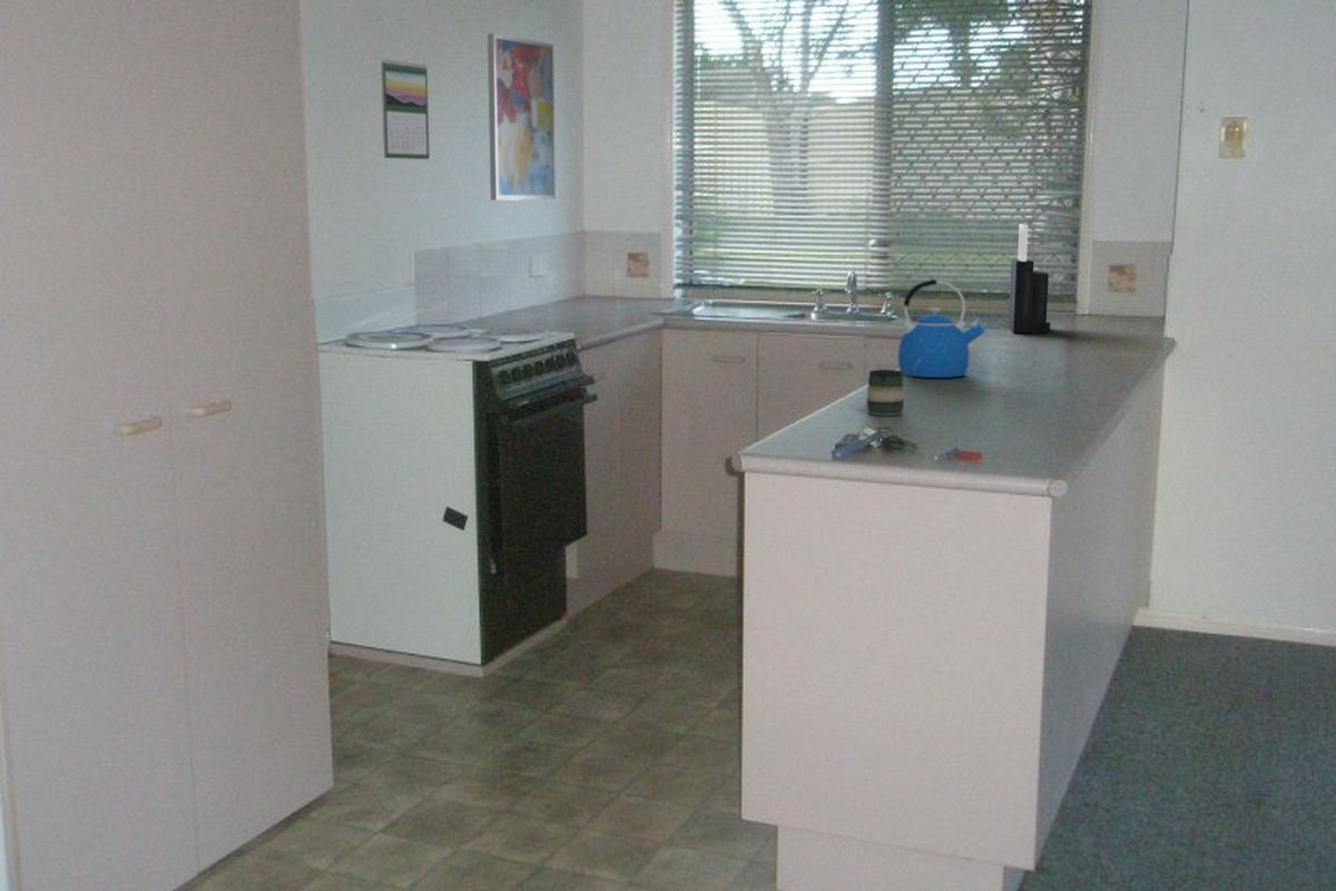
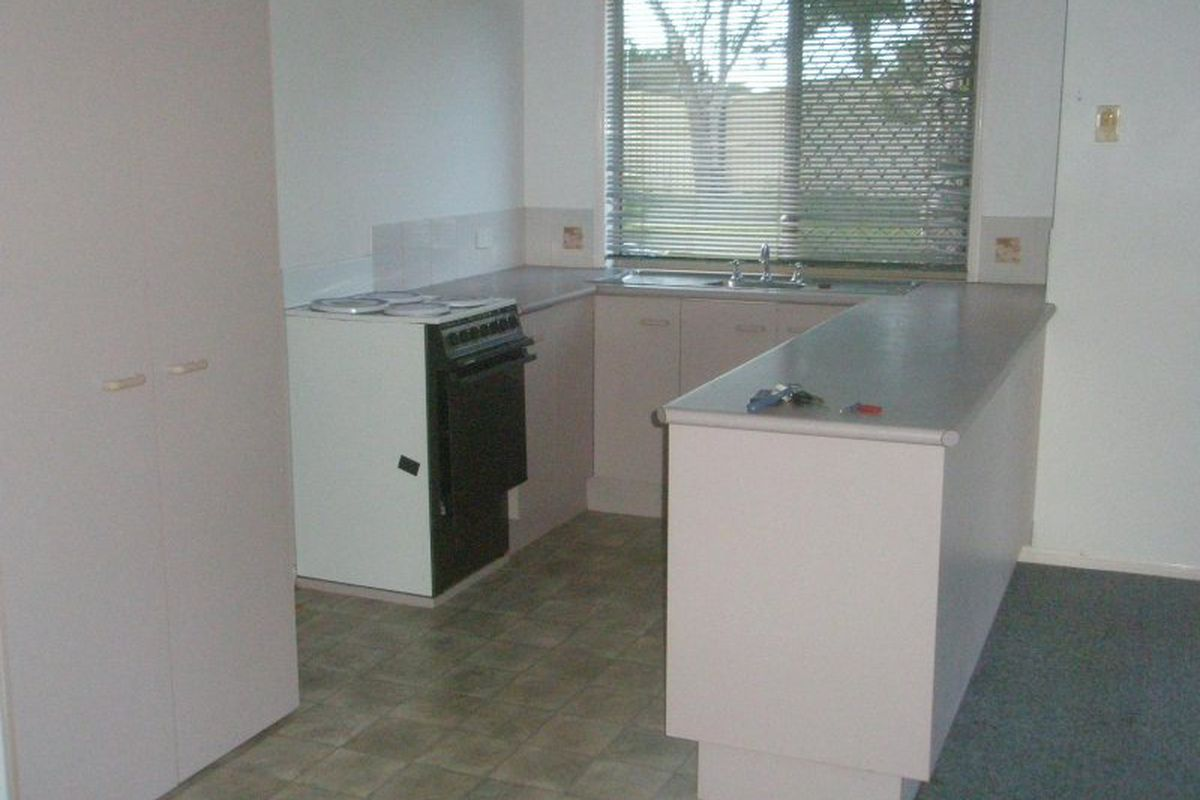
- mug [865,369,905,417]
- knife block [1008,223,1051,334]
- kettle [897,278,988,379]
- calendar [380,59,431,160]
- wall art [487,32,557,202]
